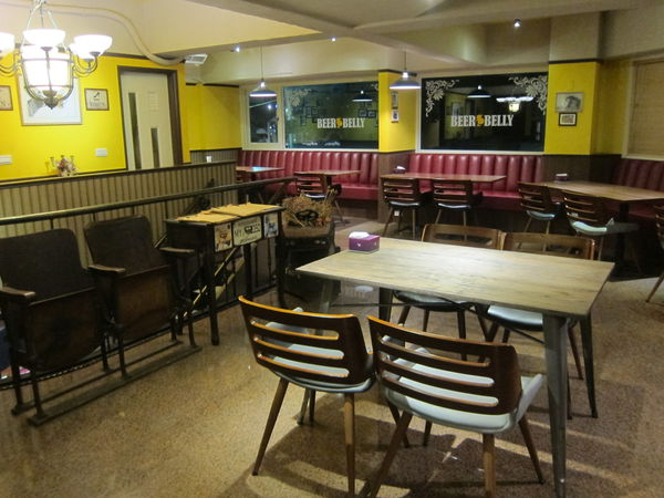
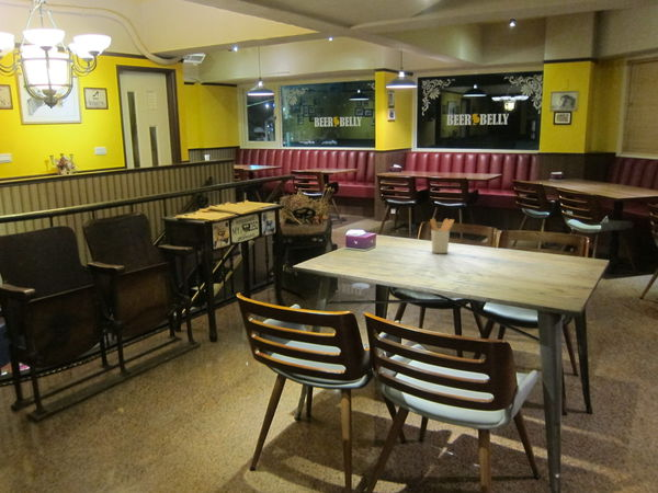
+ utensil holder [429,217,455,254]
